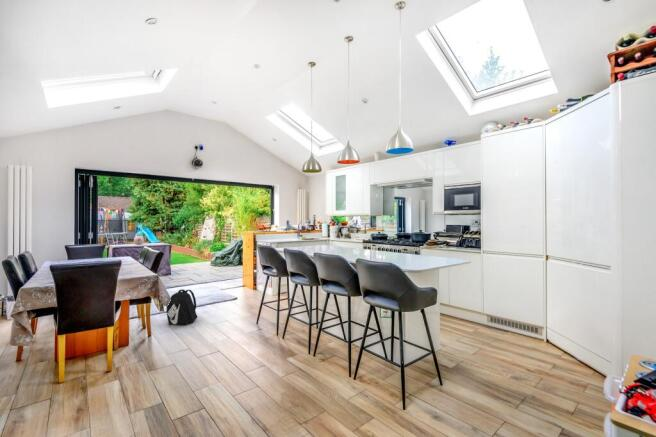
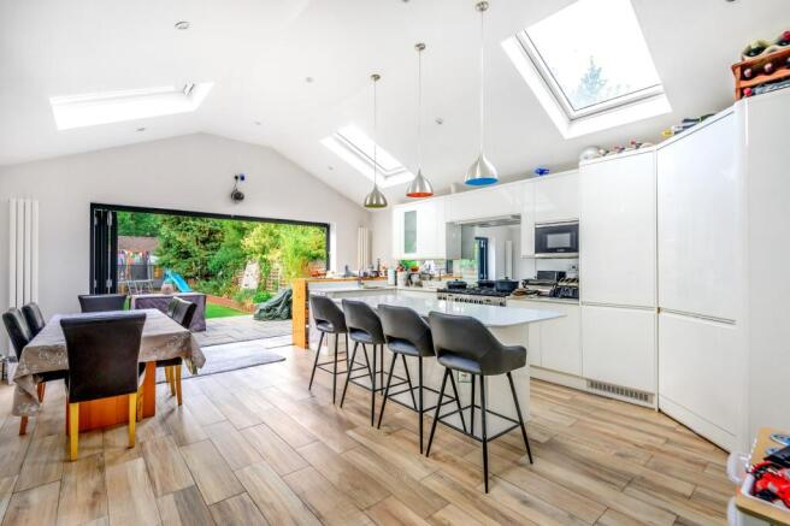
- backpack [166,288,198,326]
